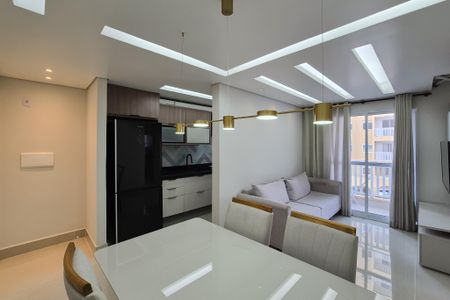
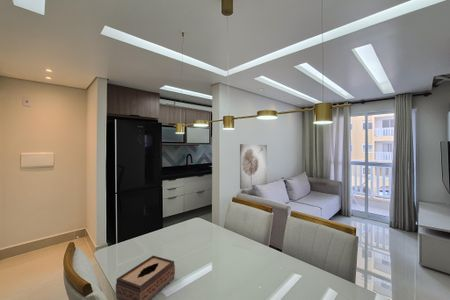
+ tissue box [115,255,176,300]
+ wall art [239,143,268,190]
